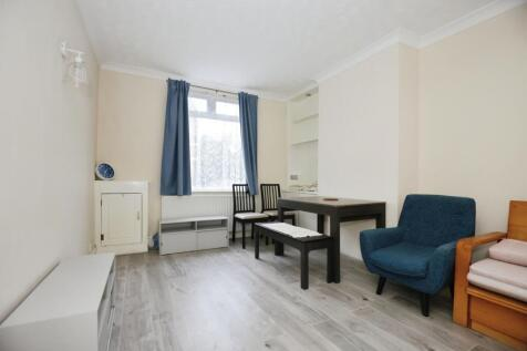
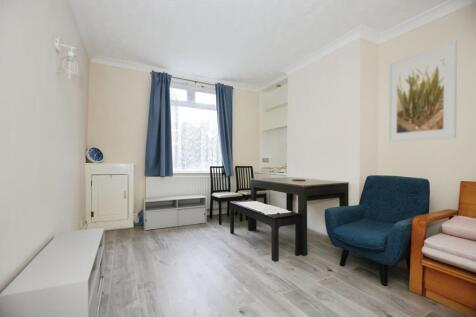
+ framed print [387,39,458,143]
